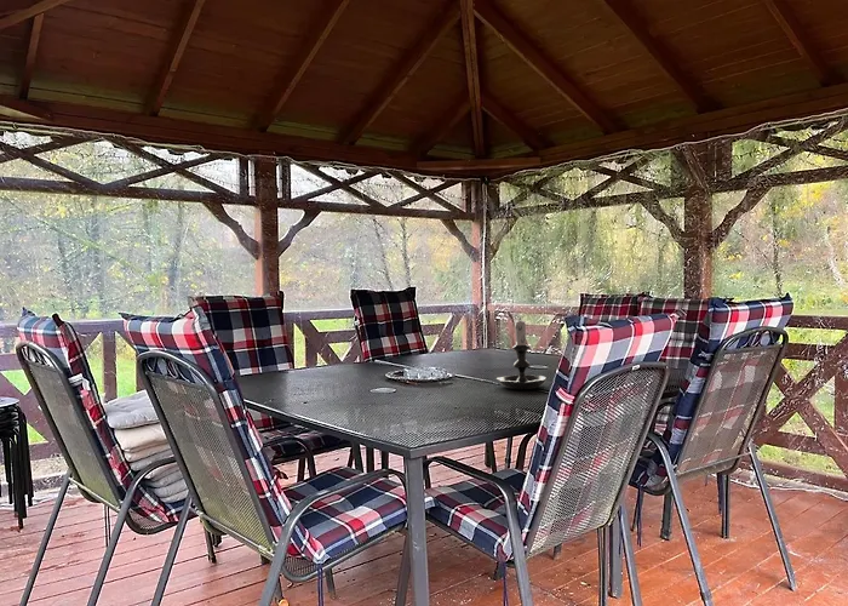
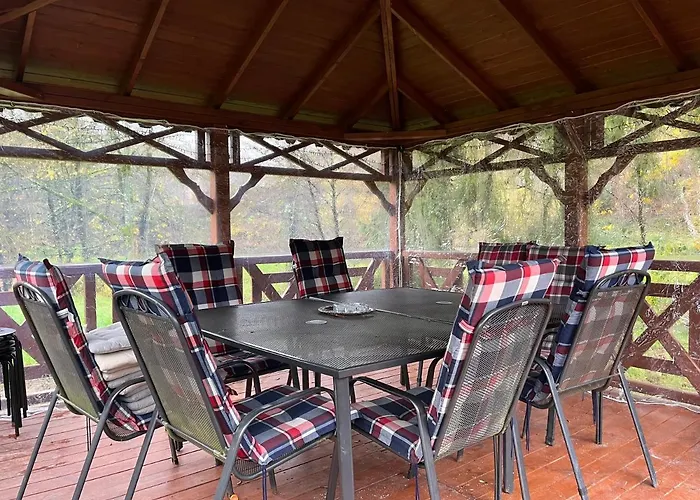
- candle holder [495,315,548,390]
